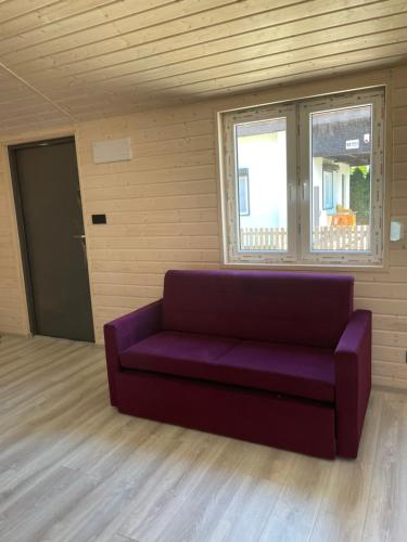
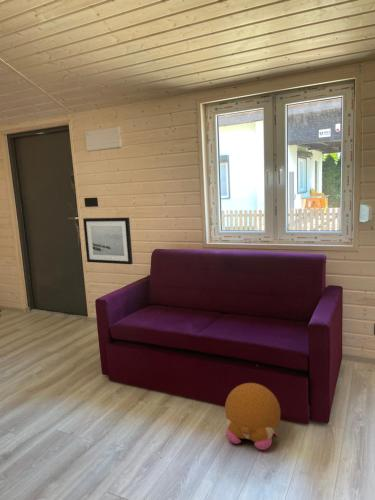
+ plush toy [224,382,282,451]
+ wall art [82,217,134,265]
